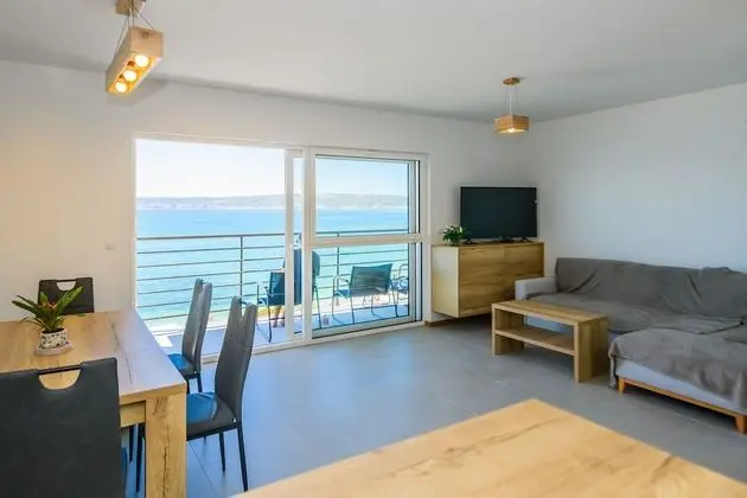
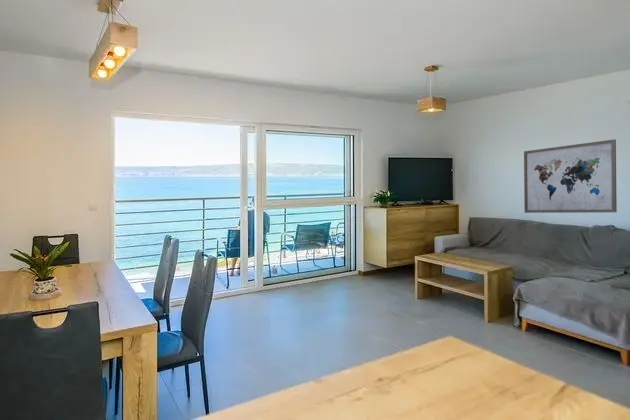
+ wall art [523,138,618,214]
